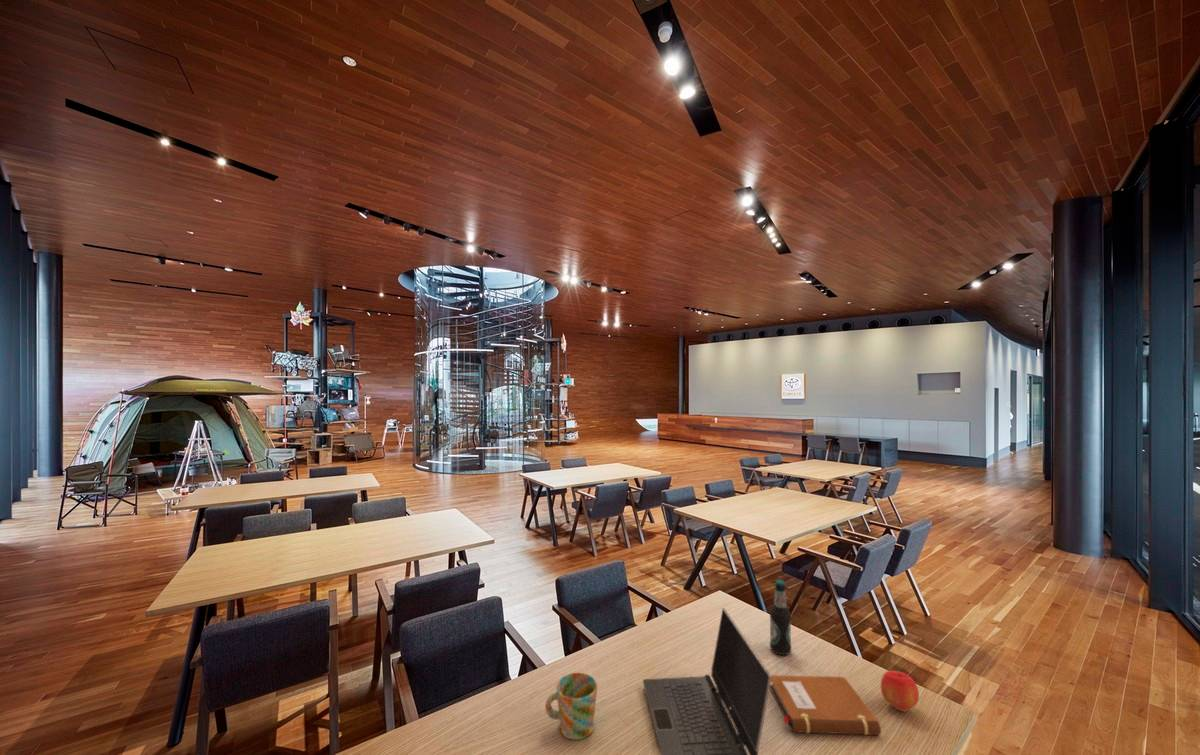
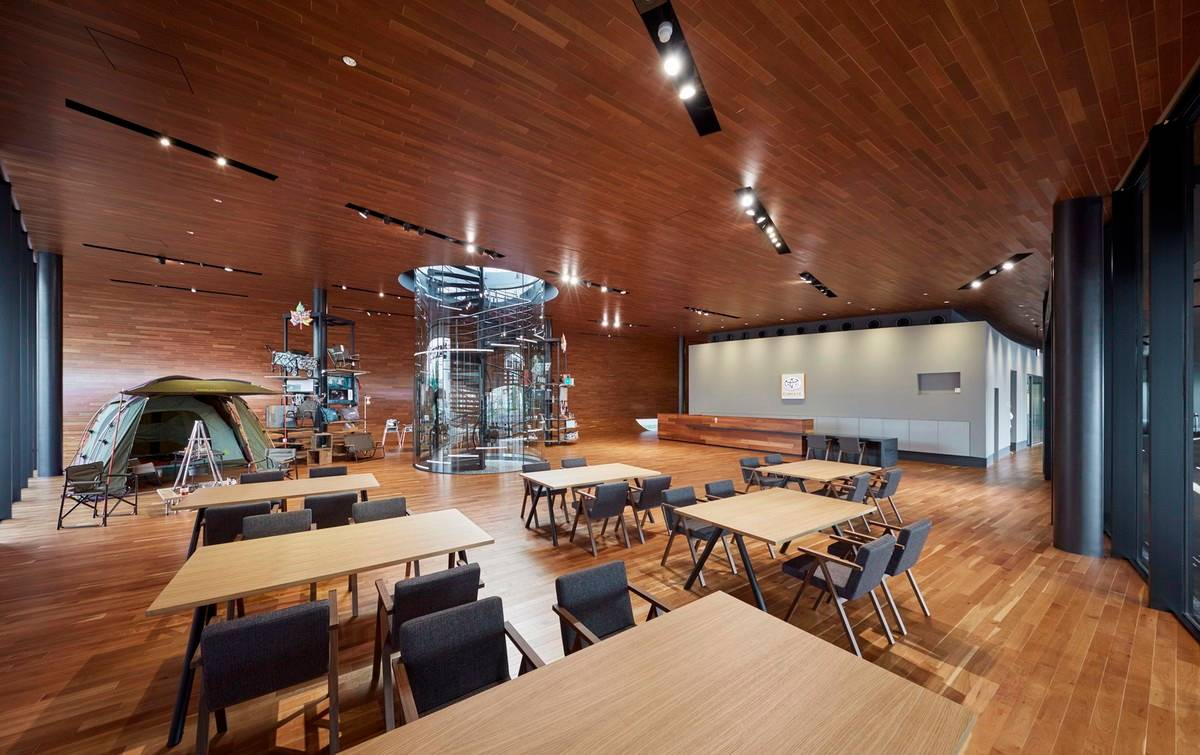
- bottle [769,579,792,656]
- apple [880,669,920,713]
- notebook [770,674,882,736]
- mug [544,672,598,741]
- laptop computer [642,607,772,755]
